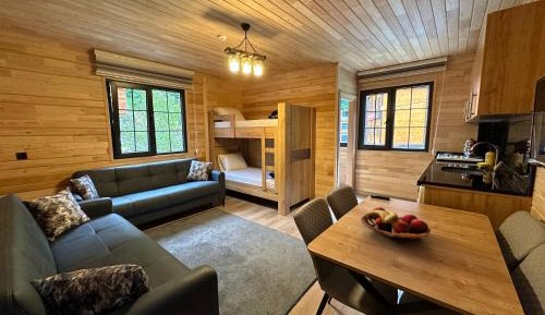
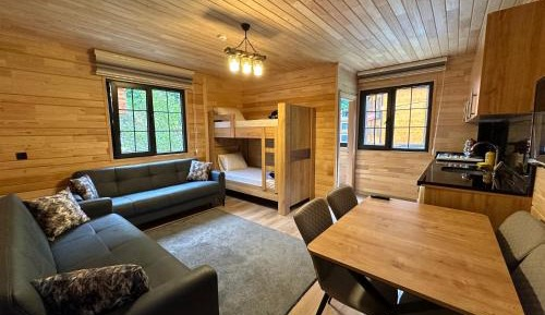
- fruit basket [360,206,432,243]
